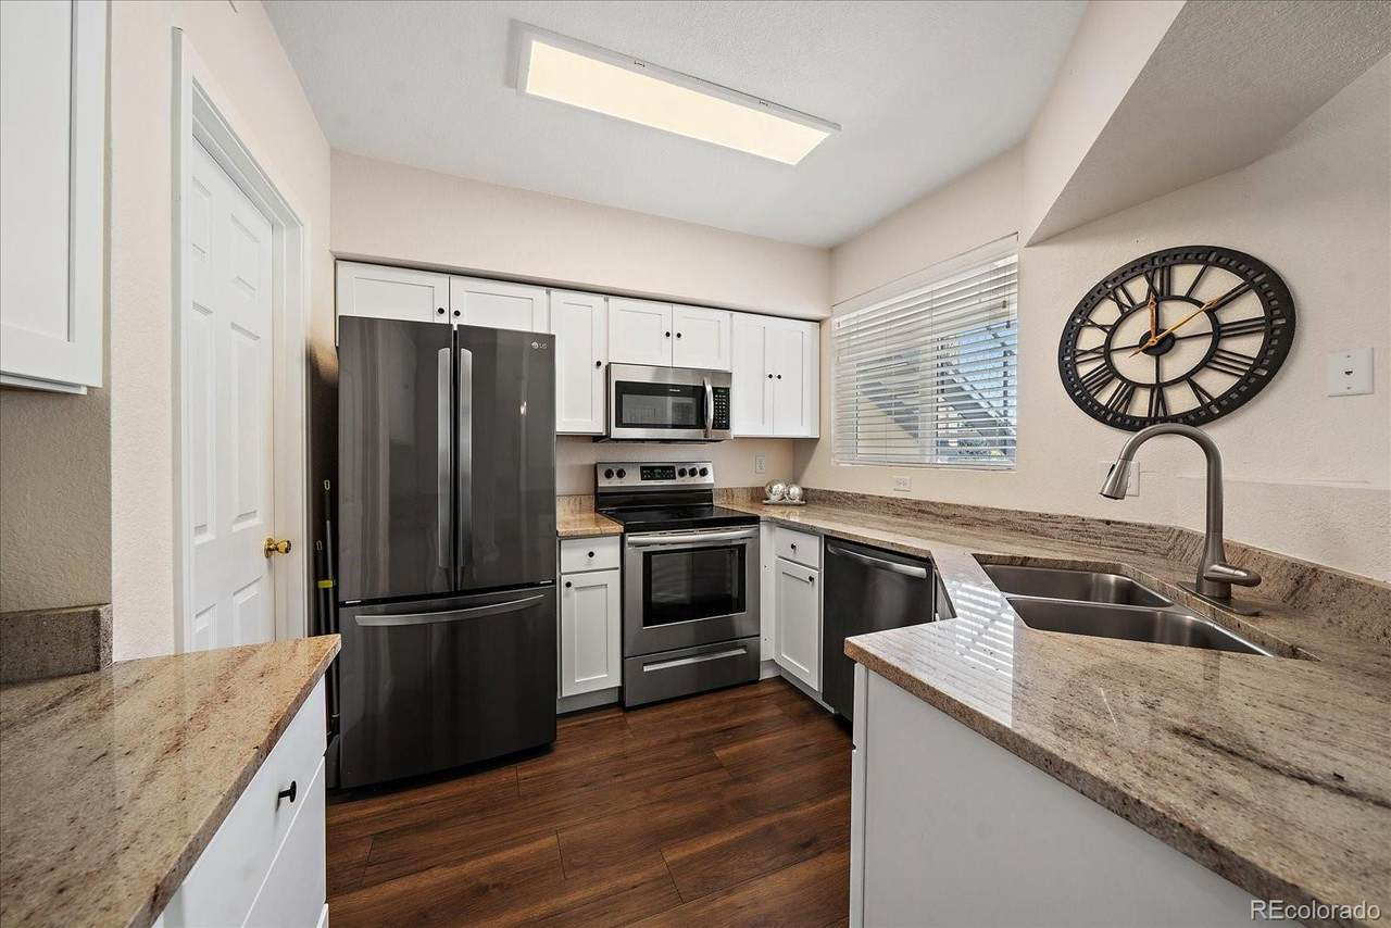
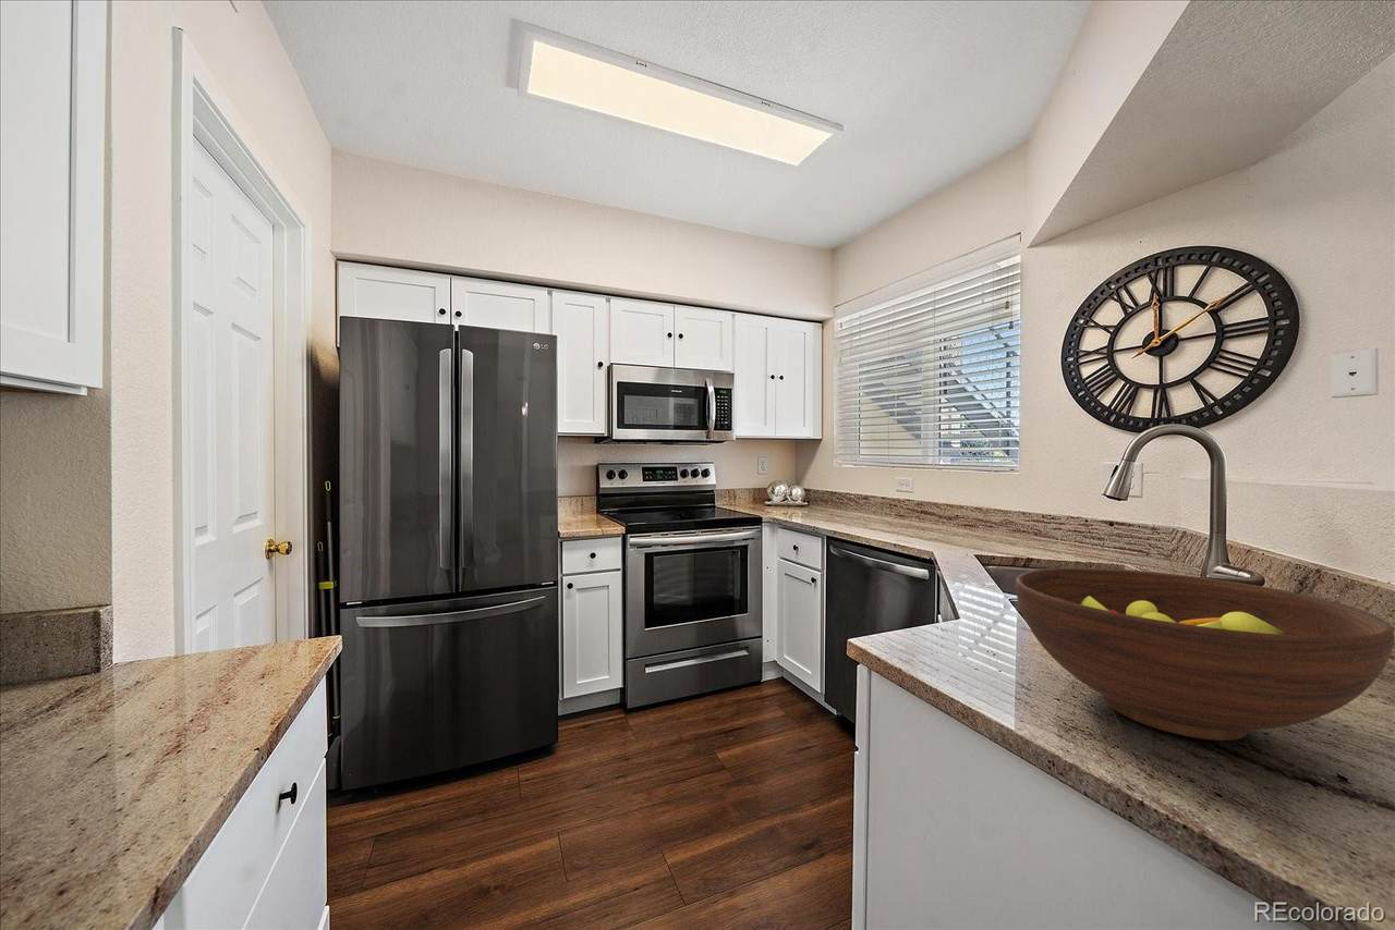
+ fruit bowl [1015,566,1395,742]
